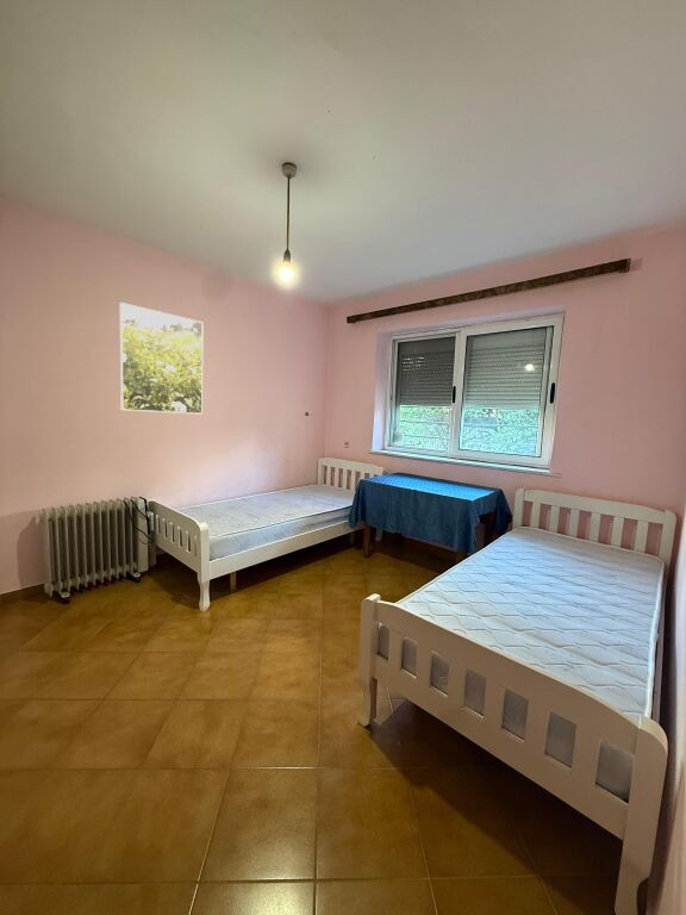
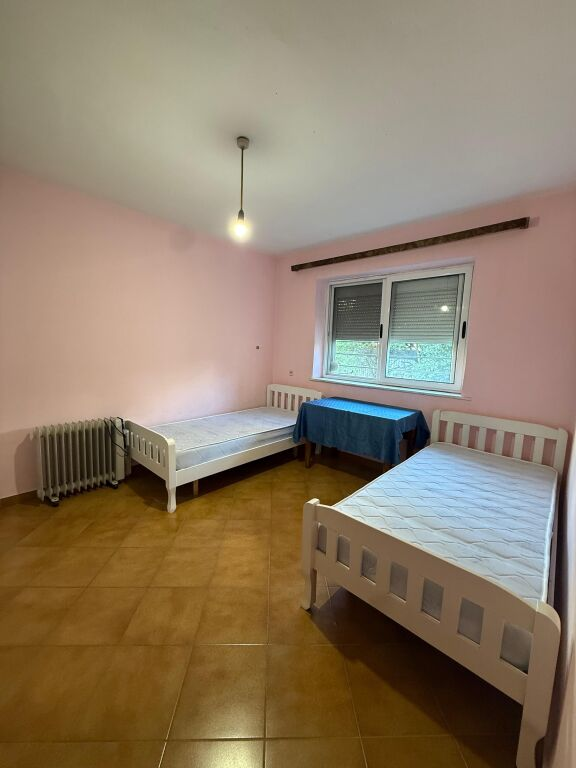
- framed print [119,301,204,415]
